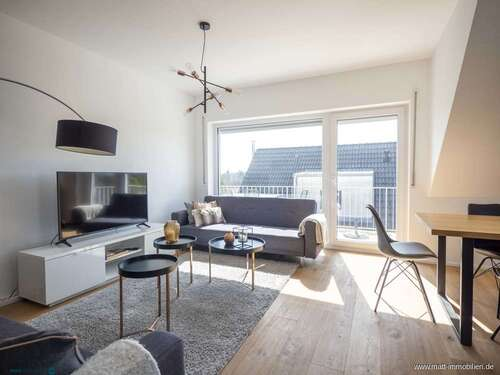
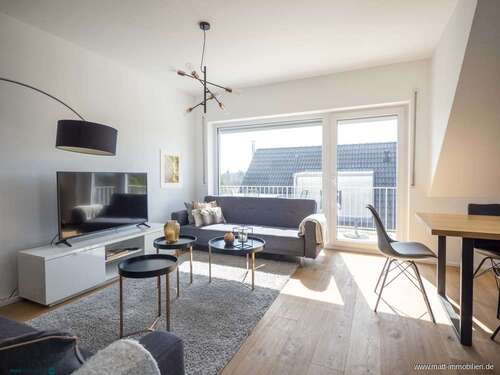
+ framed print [159,148,183,189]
